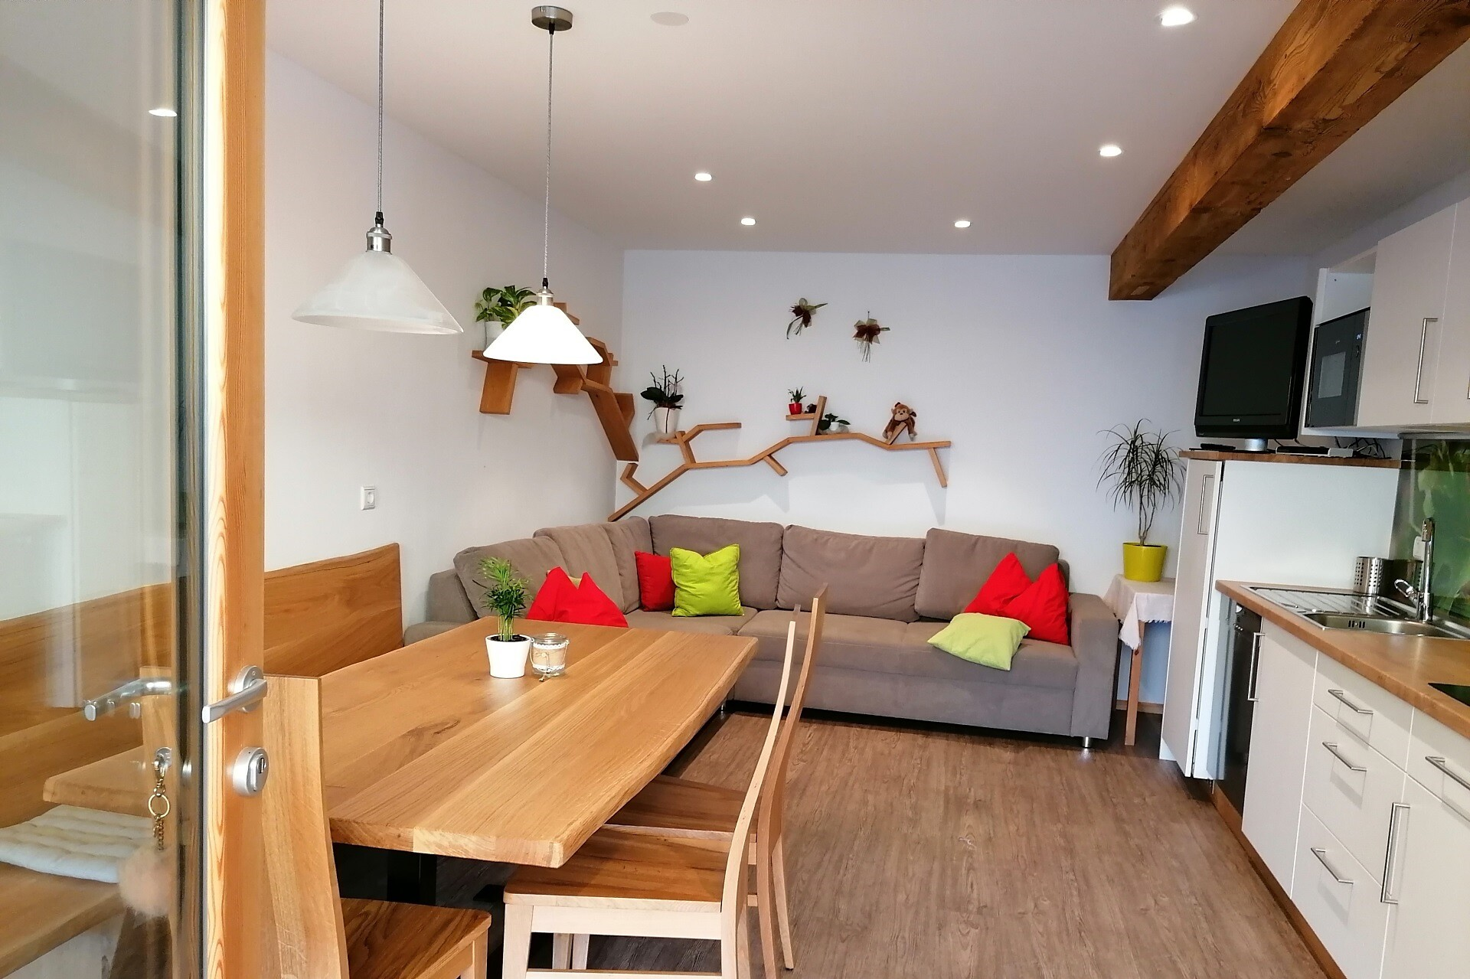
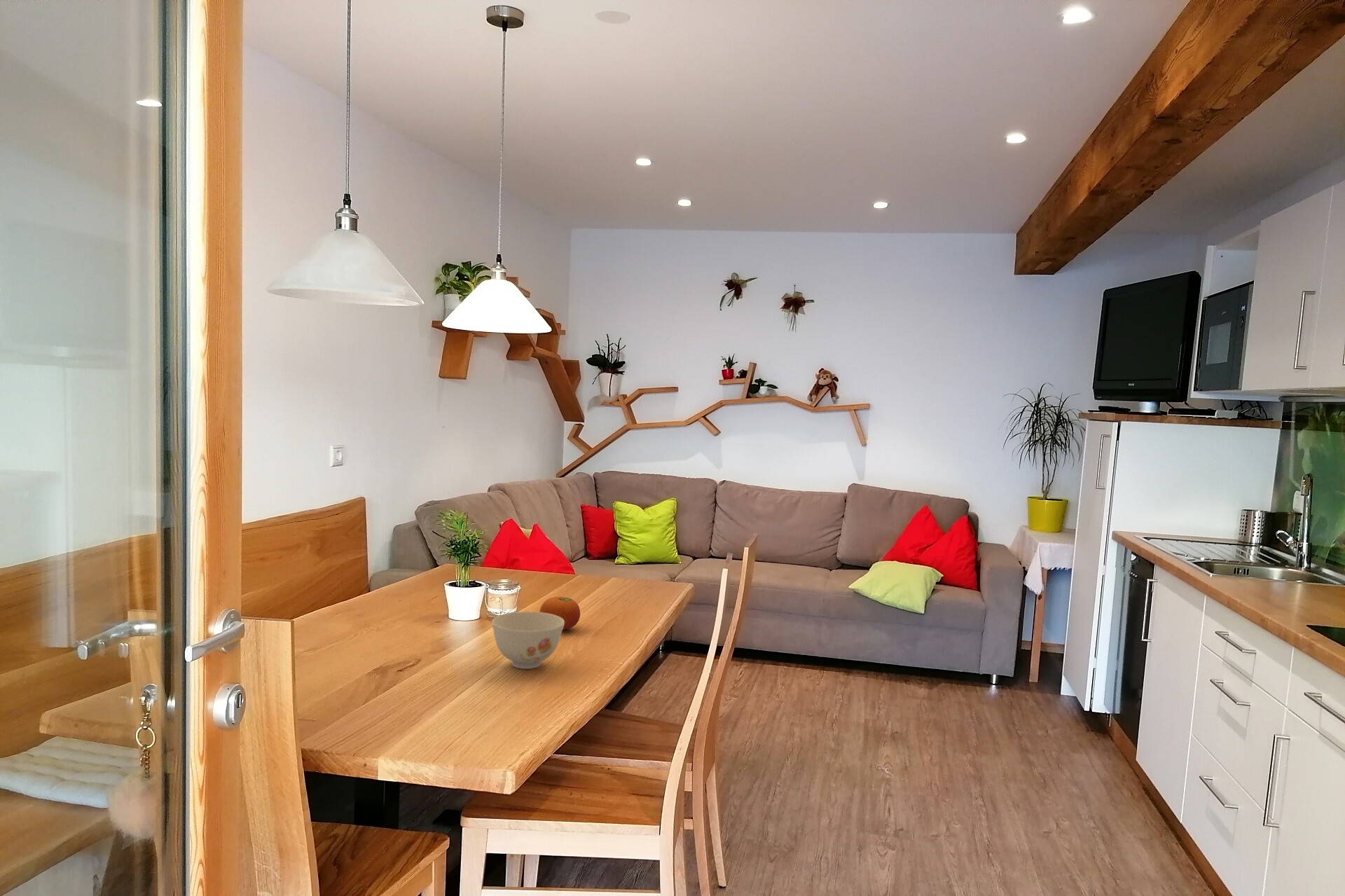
+ fruit [539,596,581,630]
+ bowl [491,611,564,670]
